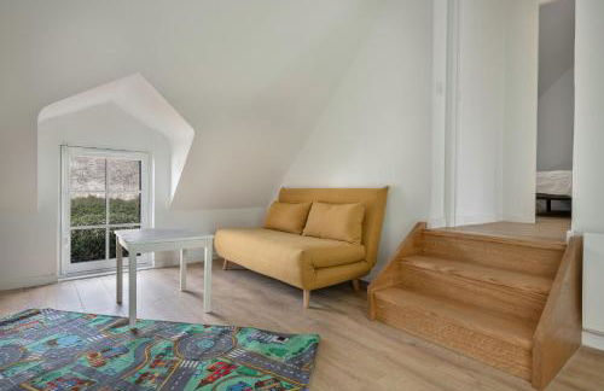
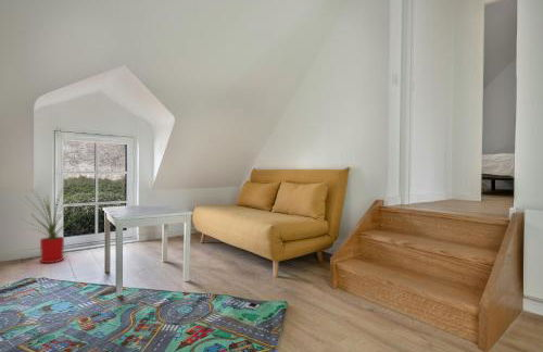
+ house plant [17,187,81,264]
